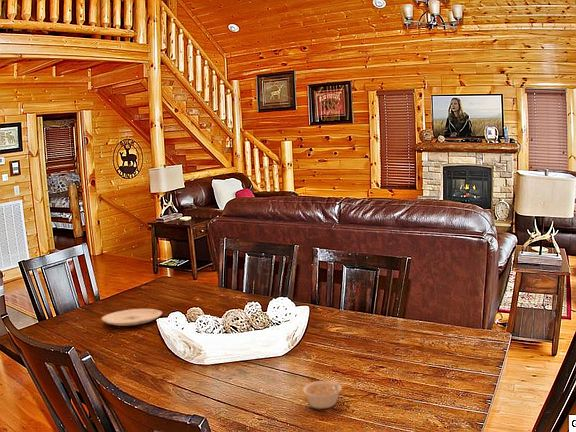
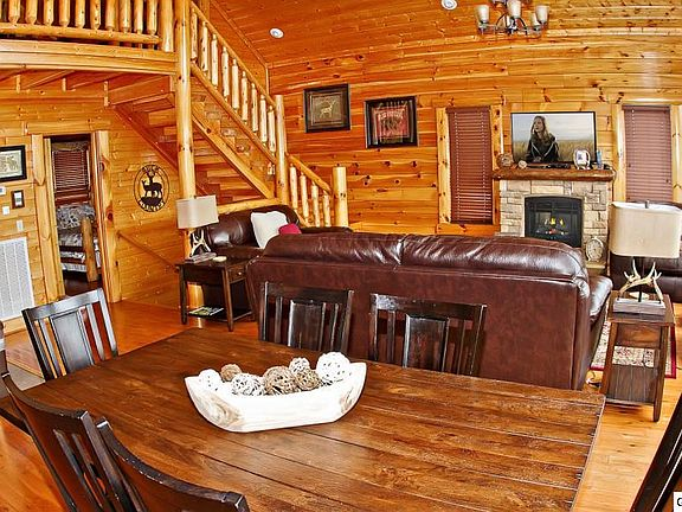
- plate [101,308,163,327]
- legume [301,377,347,410]
